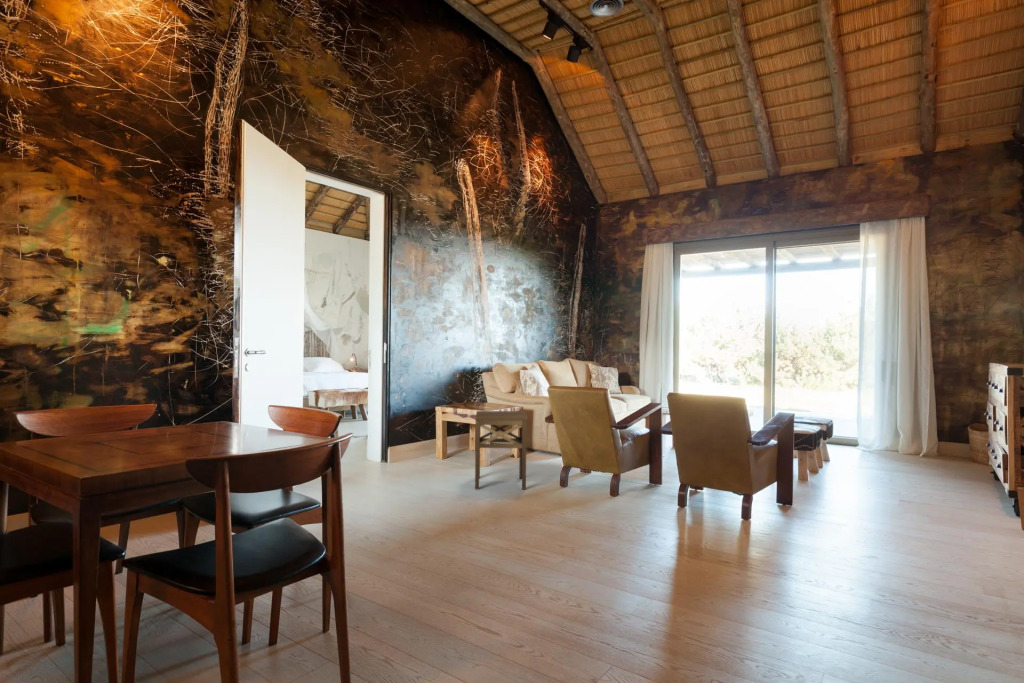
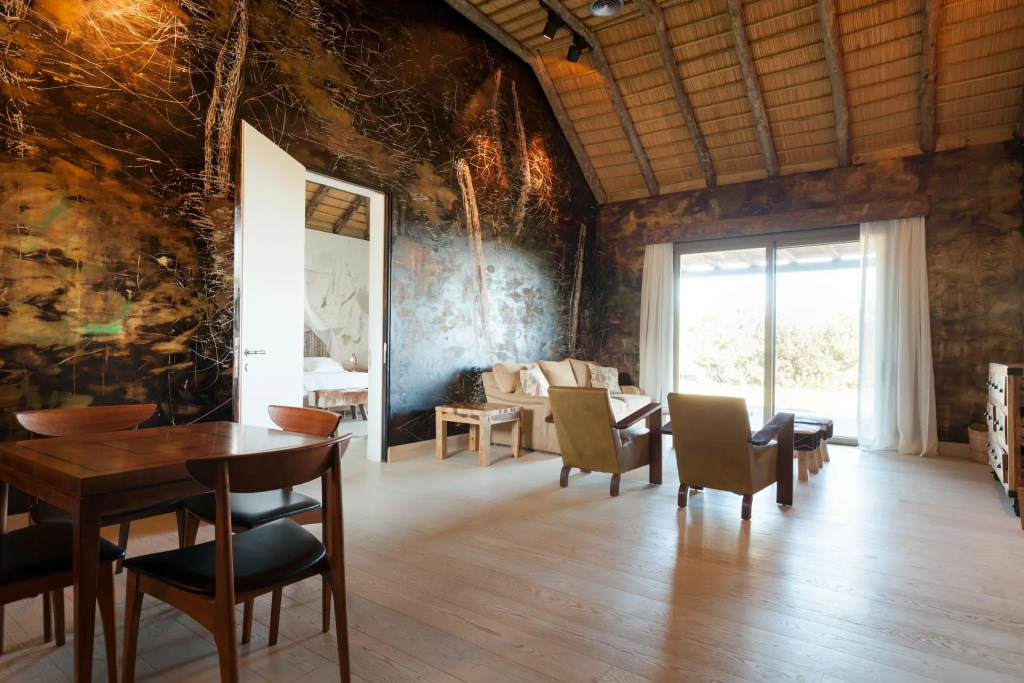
- side table [474,410,529,491]
